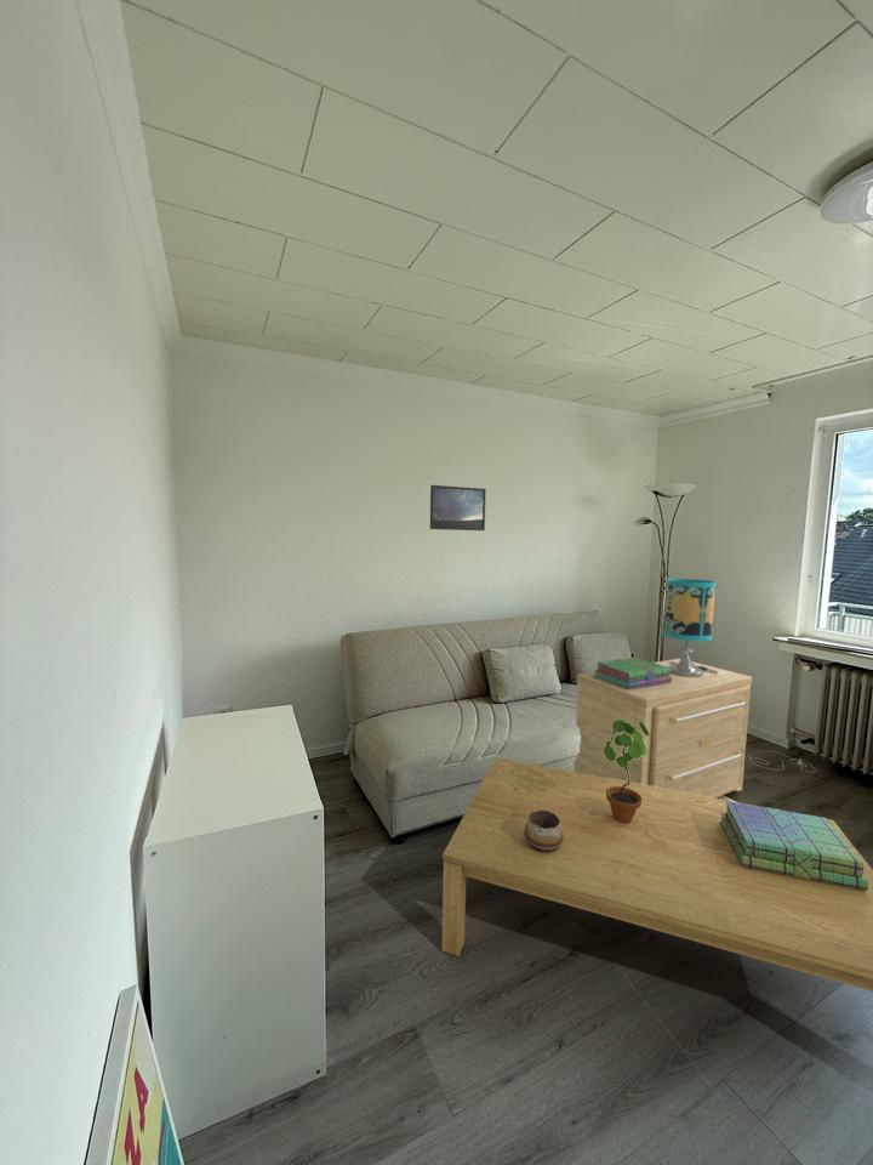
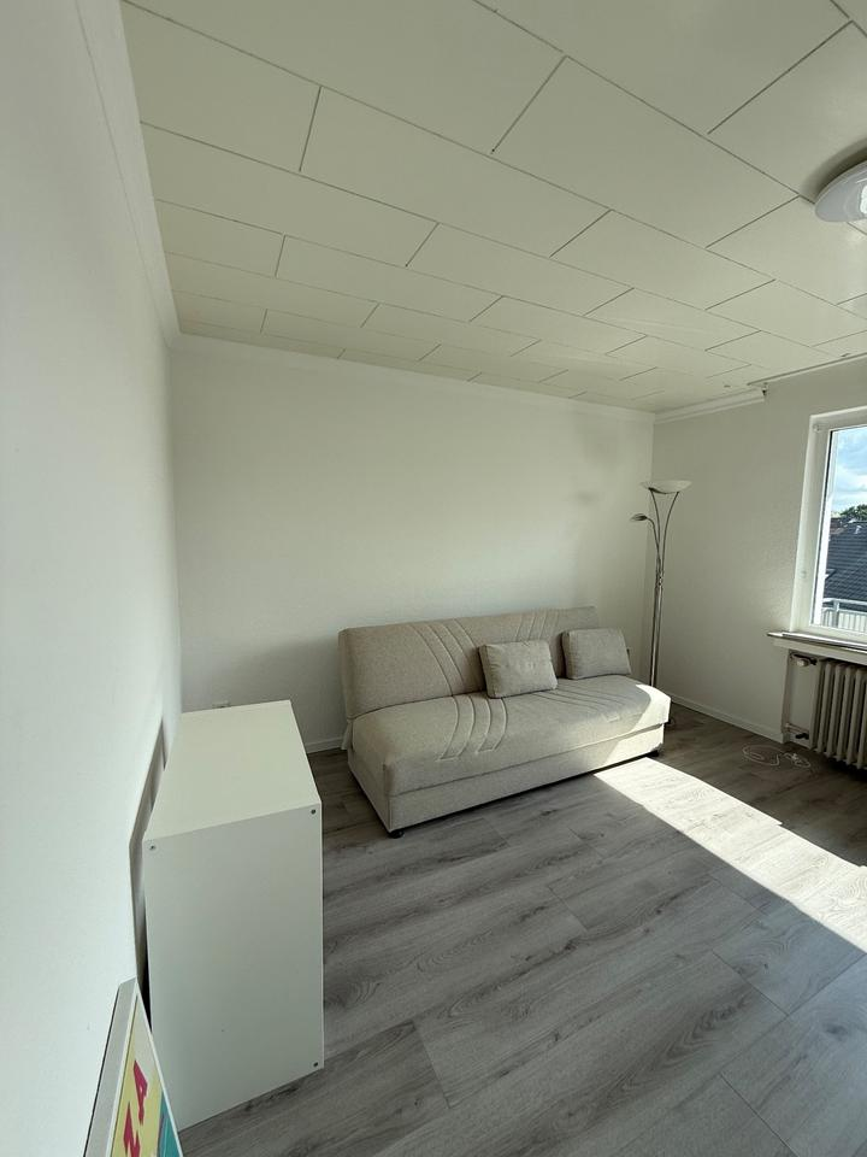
- stack of books [593,657,672,689]
- potted plant [604,720,649,823]
- stack of books [720,800,868,891]
- table lamp [662,578,718,677]
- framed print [429,484,487,532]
- decorative bowl [524,811,564,852]
- coffee table [440,756,873,993]
- side table [574,658,753,799]
